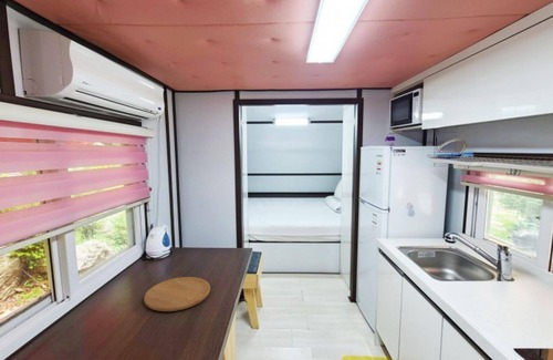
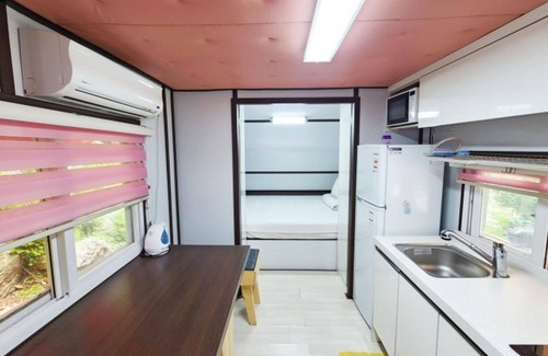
- cutting board [143,276,211,312]
